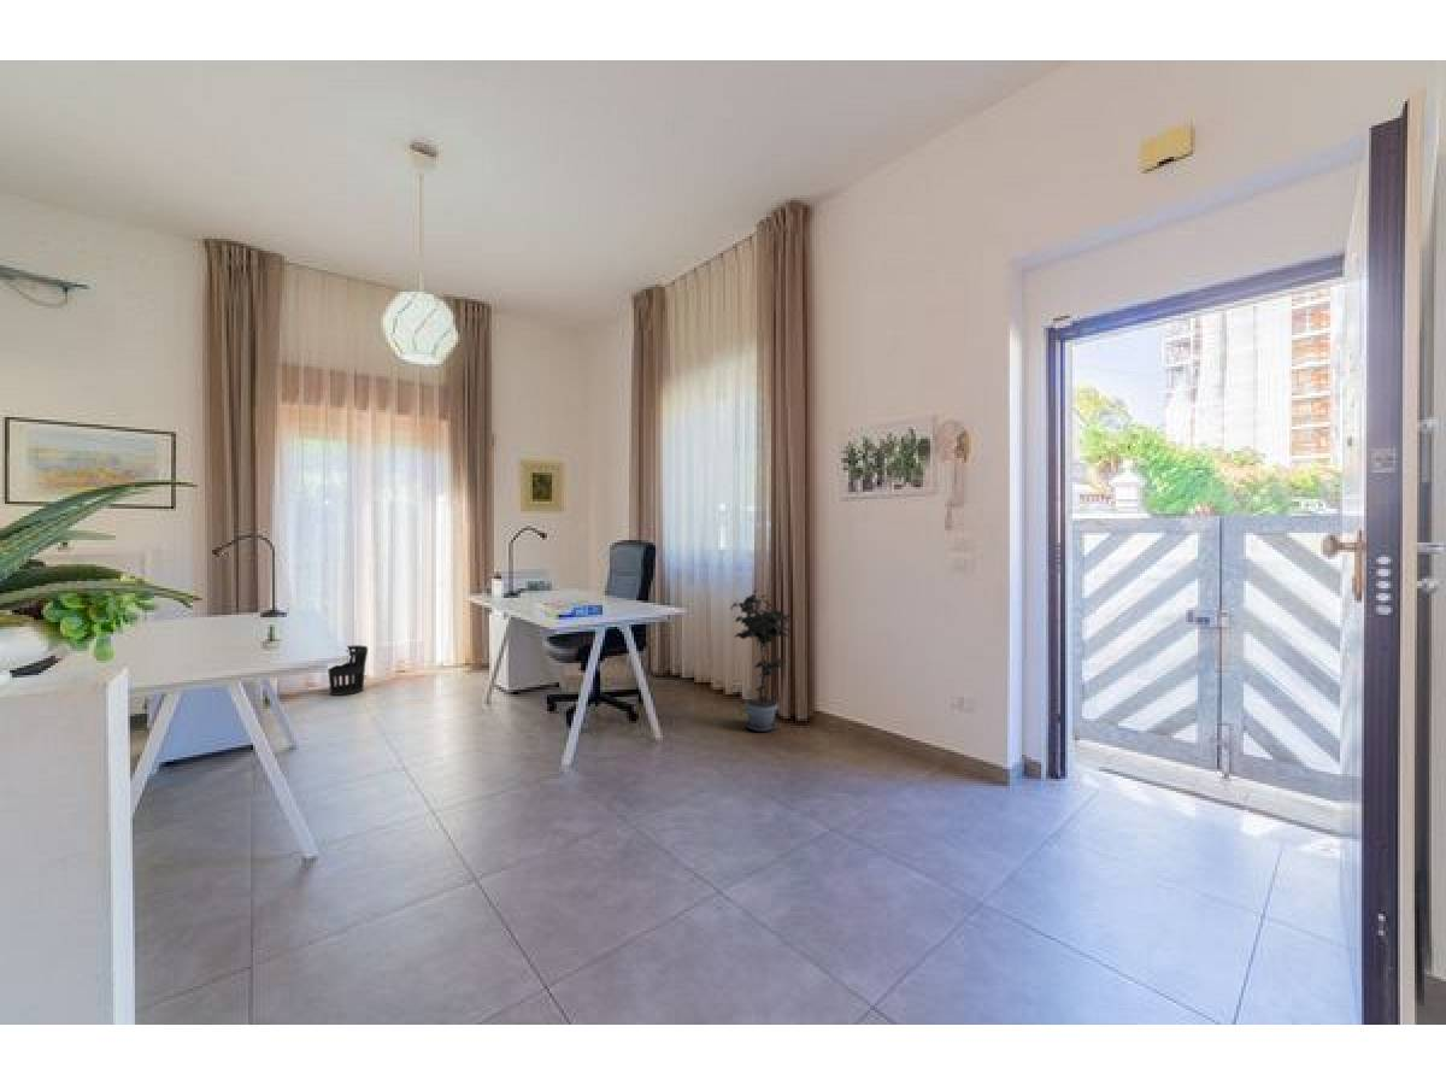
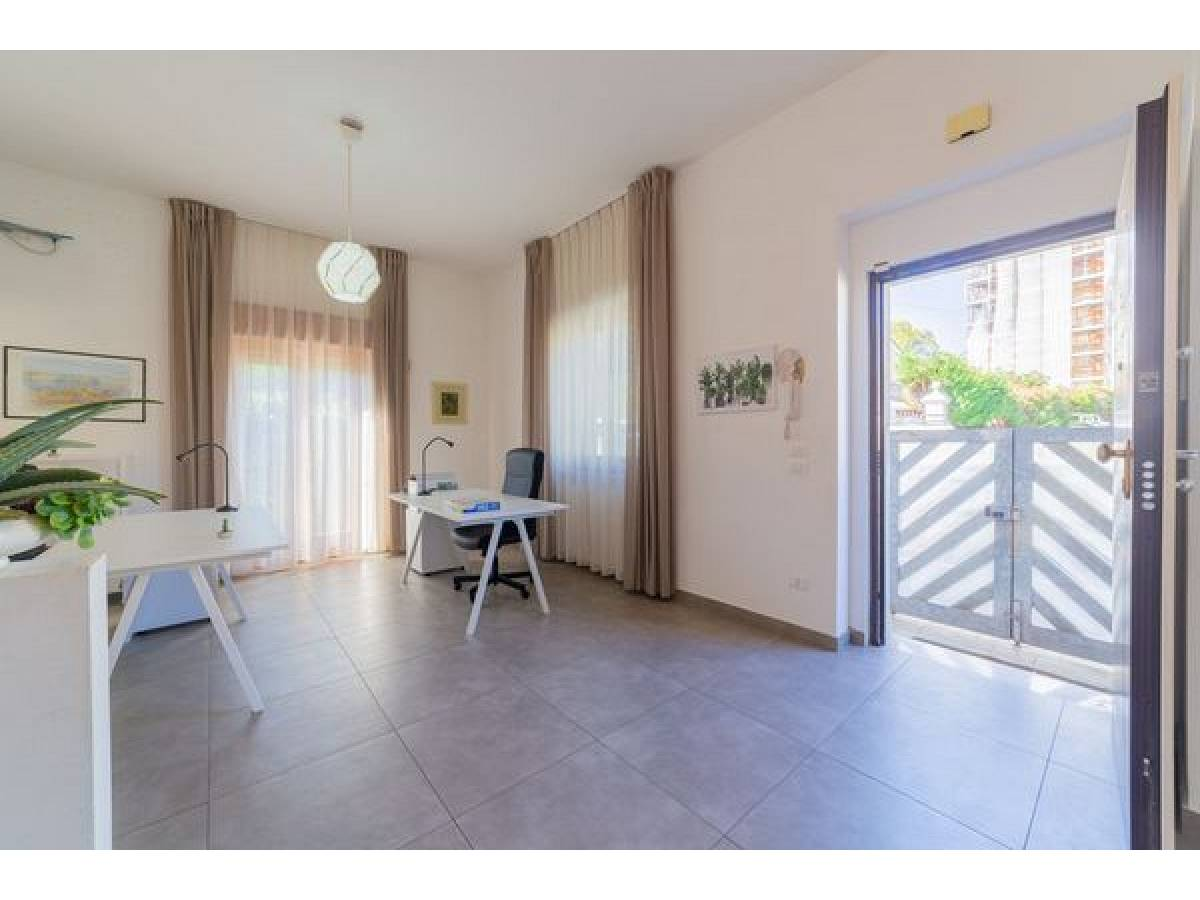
- wastebasket [327,644,369,697]
- potted plant [729,588,794,733]
